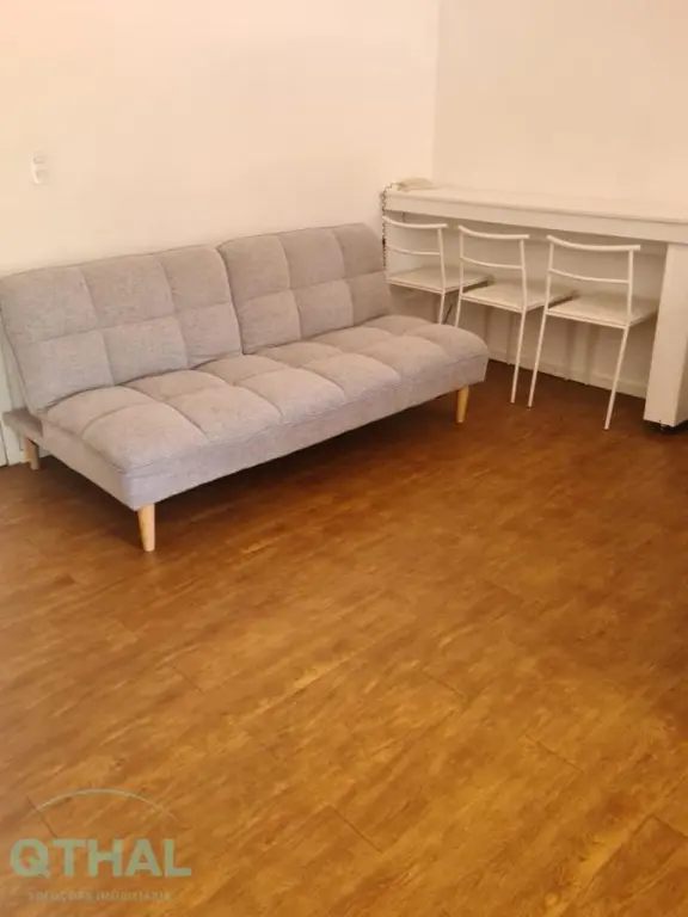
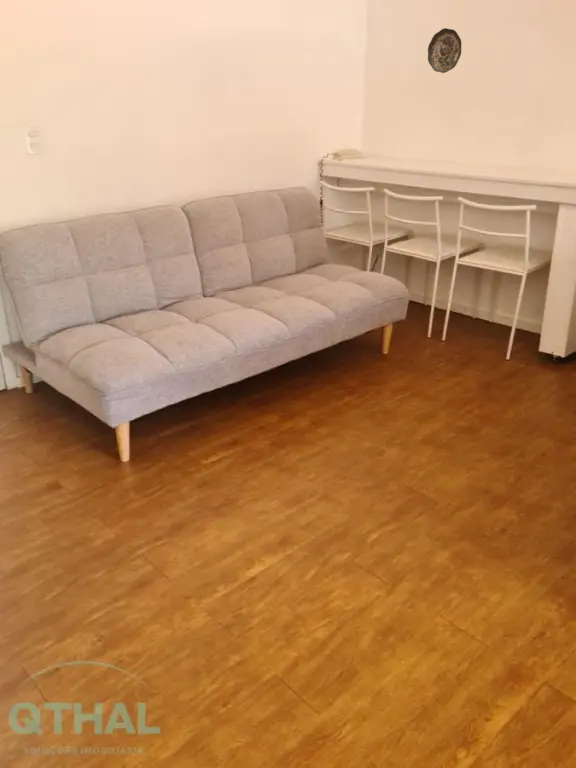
+ decorative plate [427,27,462,74]
